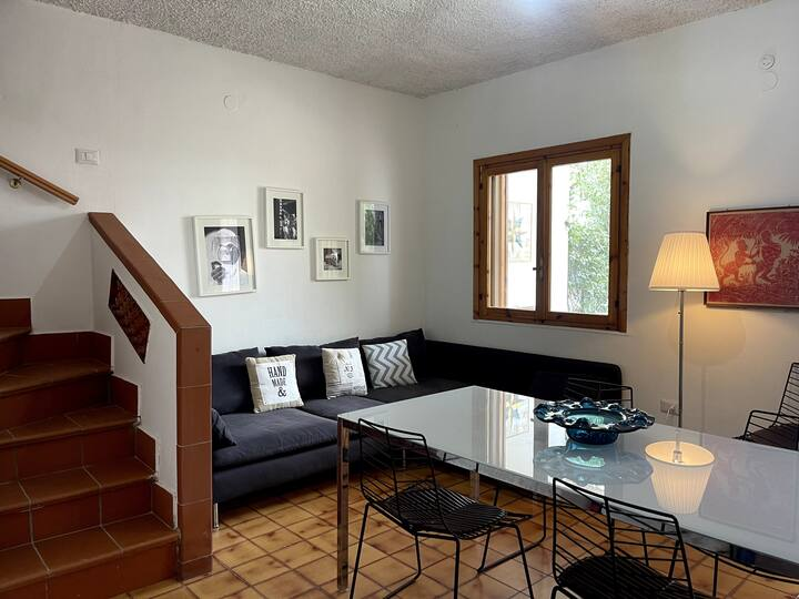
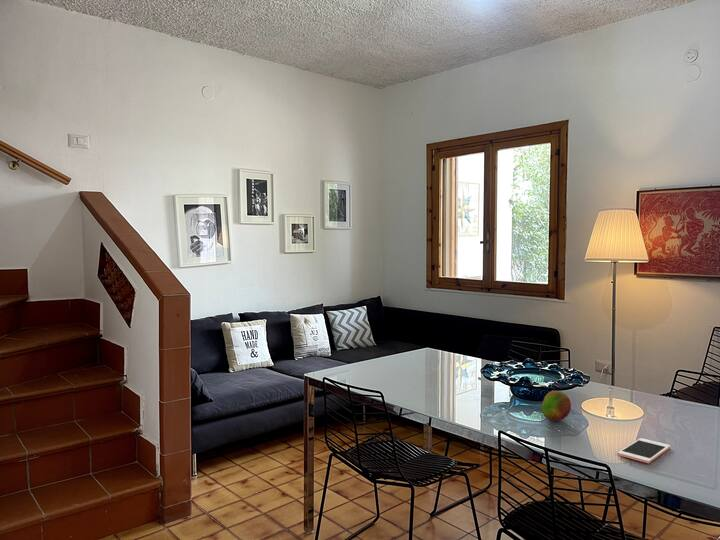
+ cell phone [617,437,671,464]
+ fruit [540,390,572,422]
